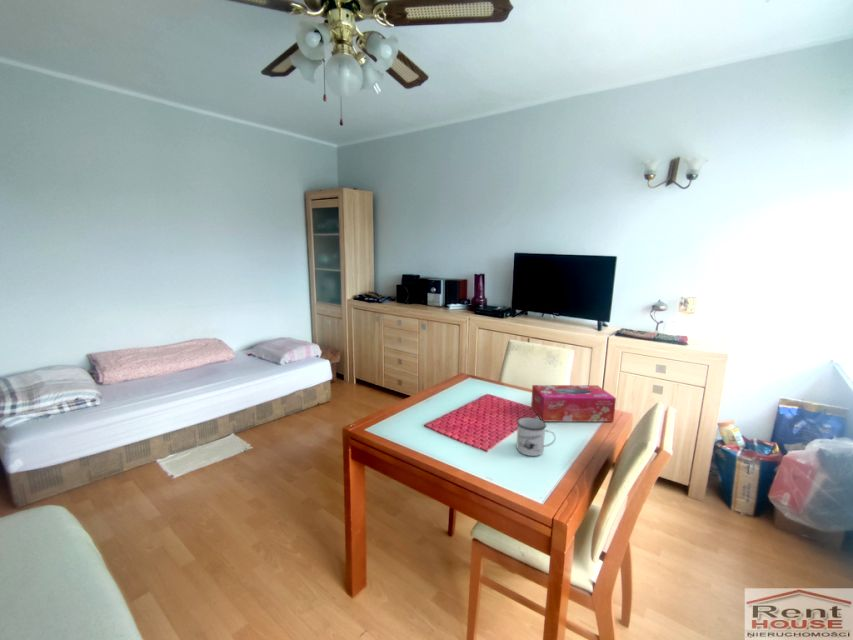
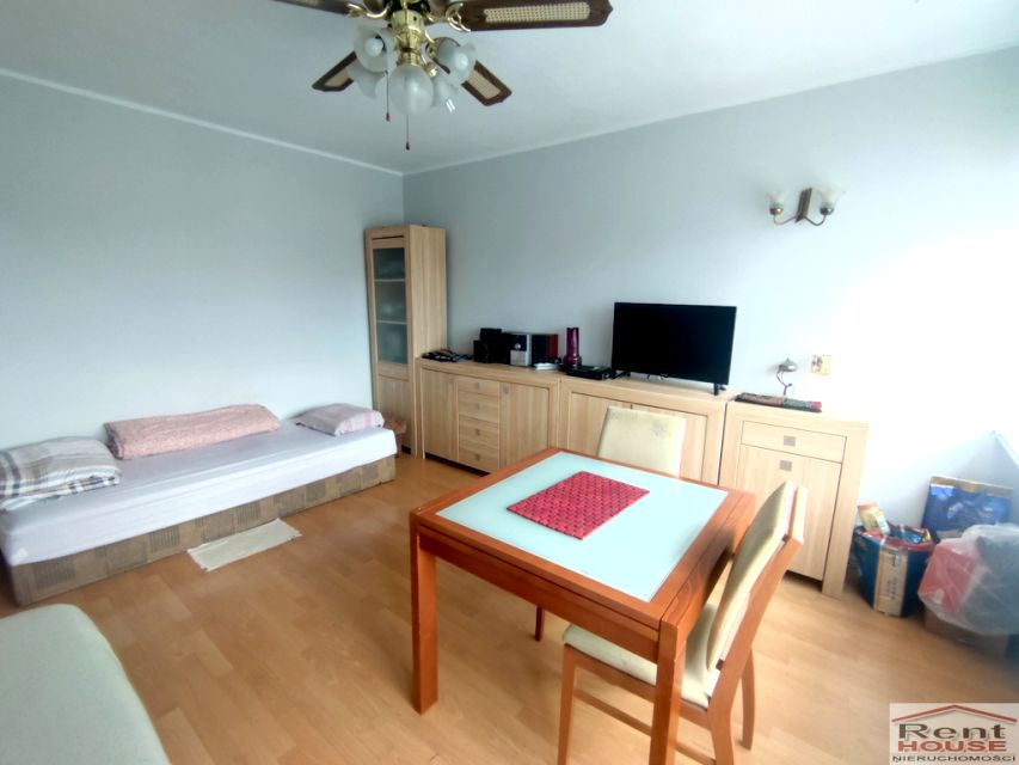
- mug [516,416,557,457]
- tissue box [530,384,617,423]
